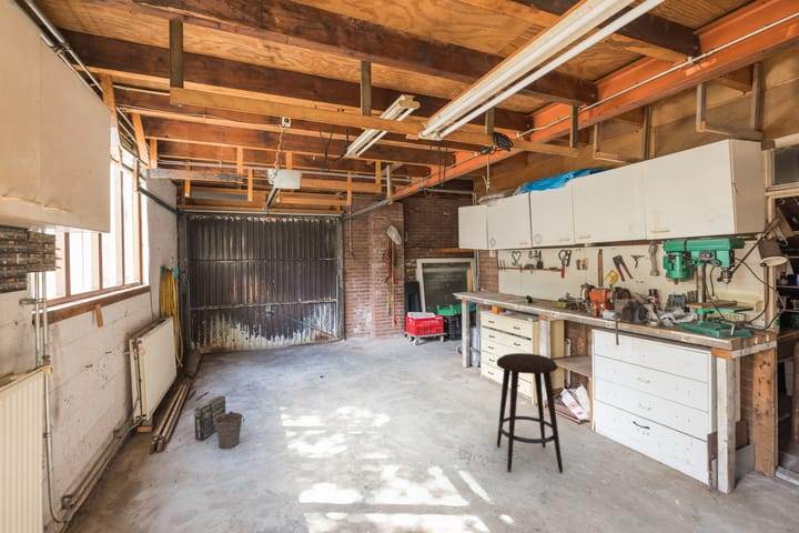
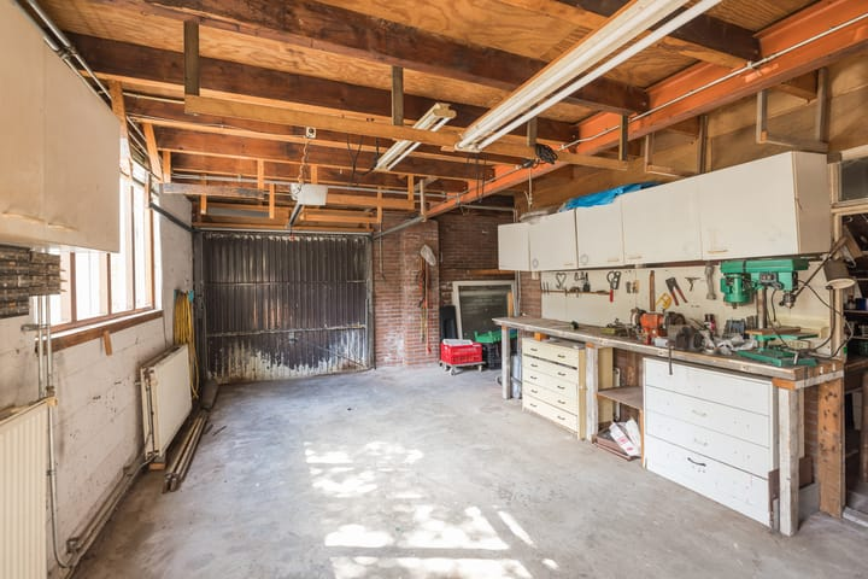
- bucket [214,410,246,450]
- box [193,395,226,441]
- stool [496,352,564,474]
